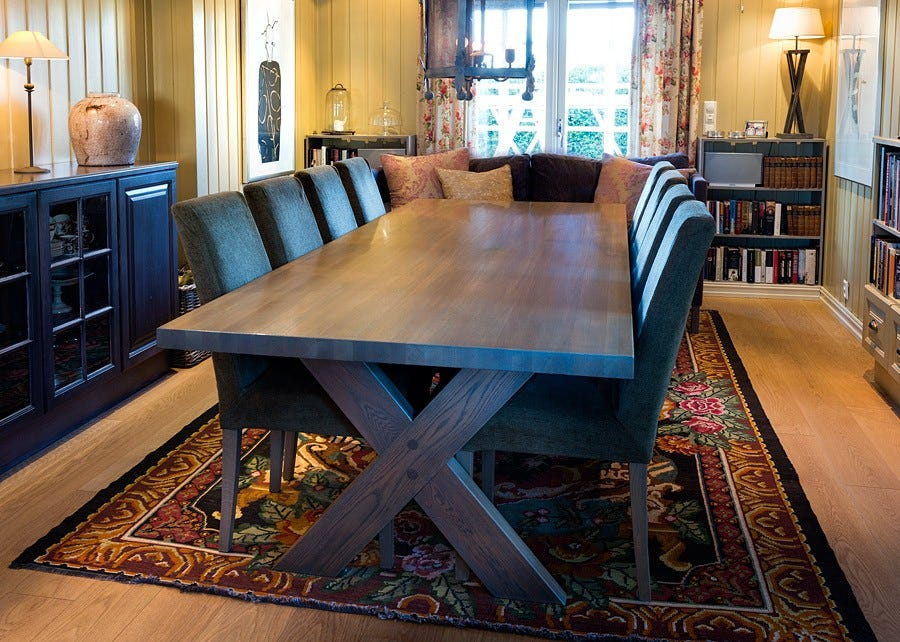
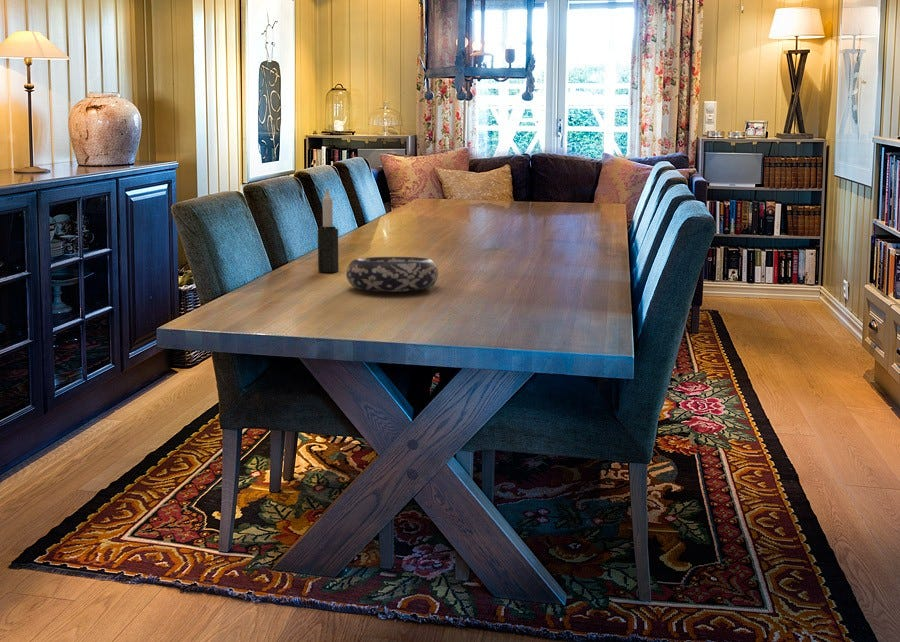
+ candle [317,187,340,273]
+ decorative bowl [345,256,439,293]
